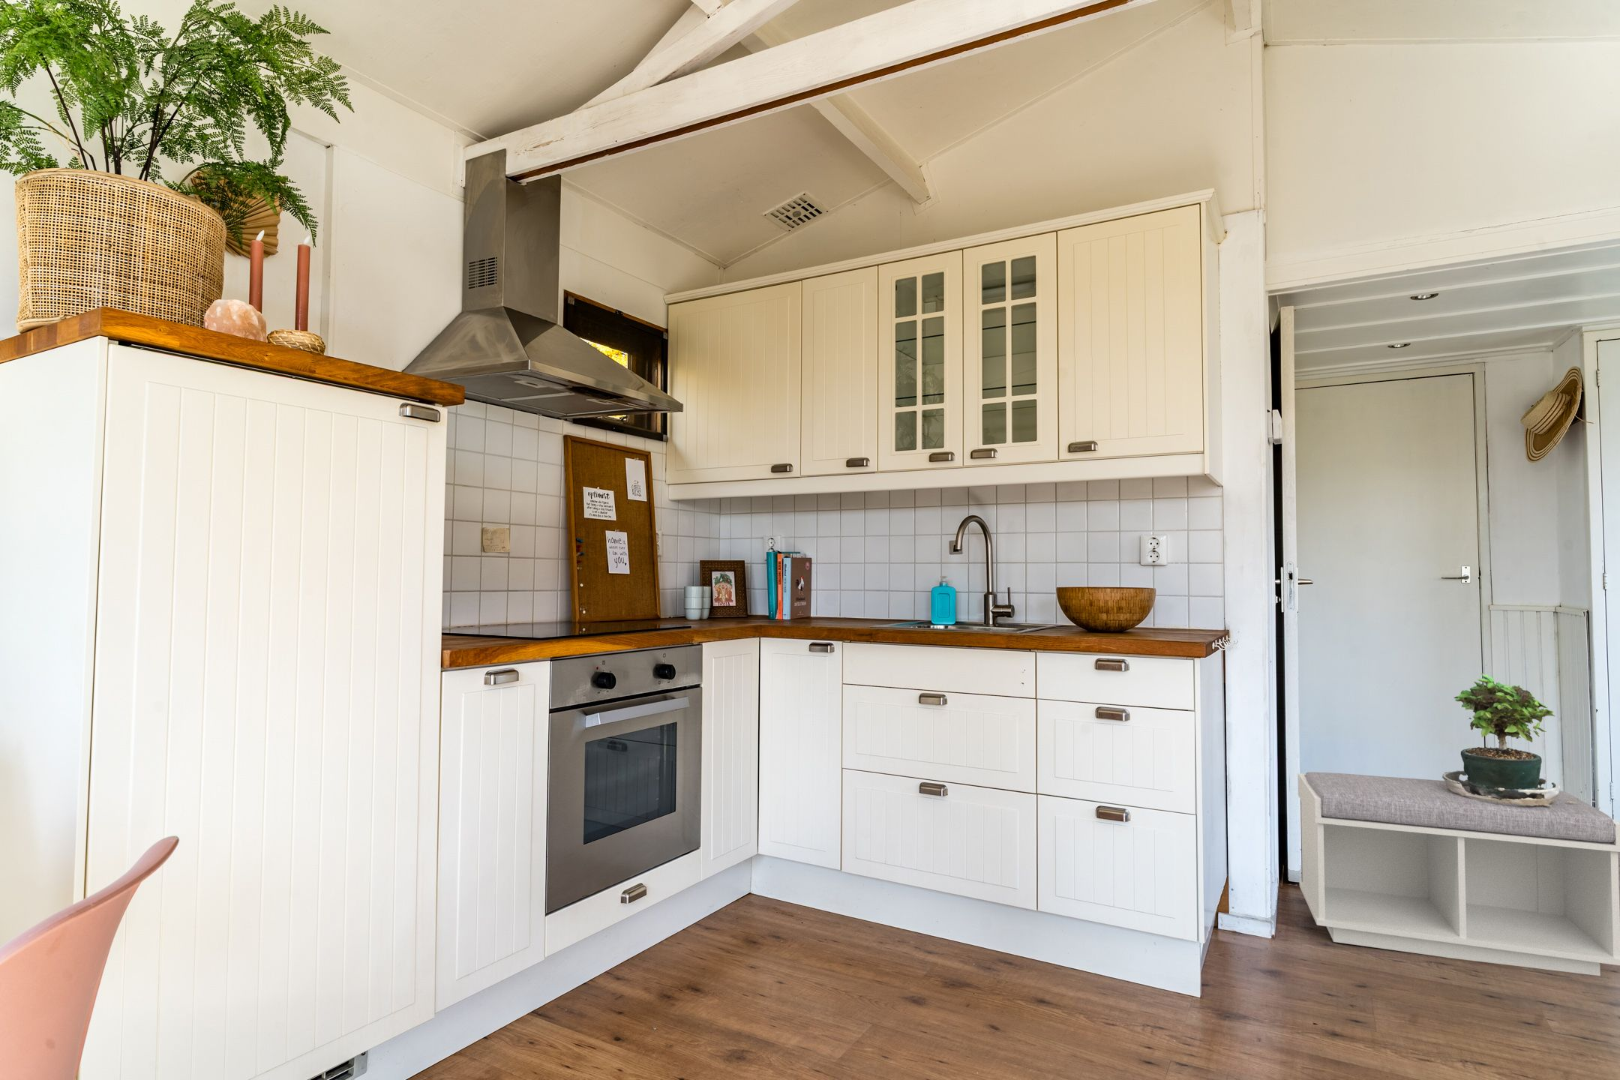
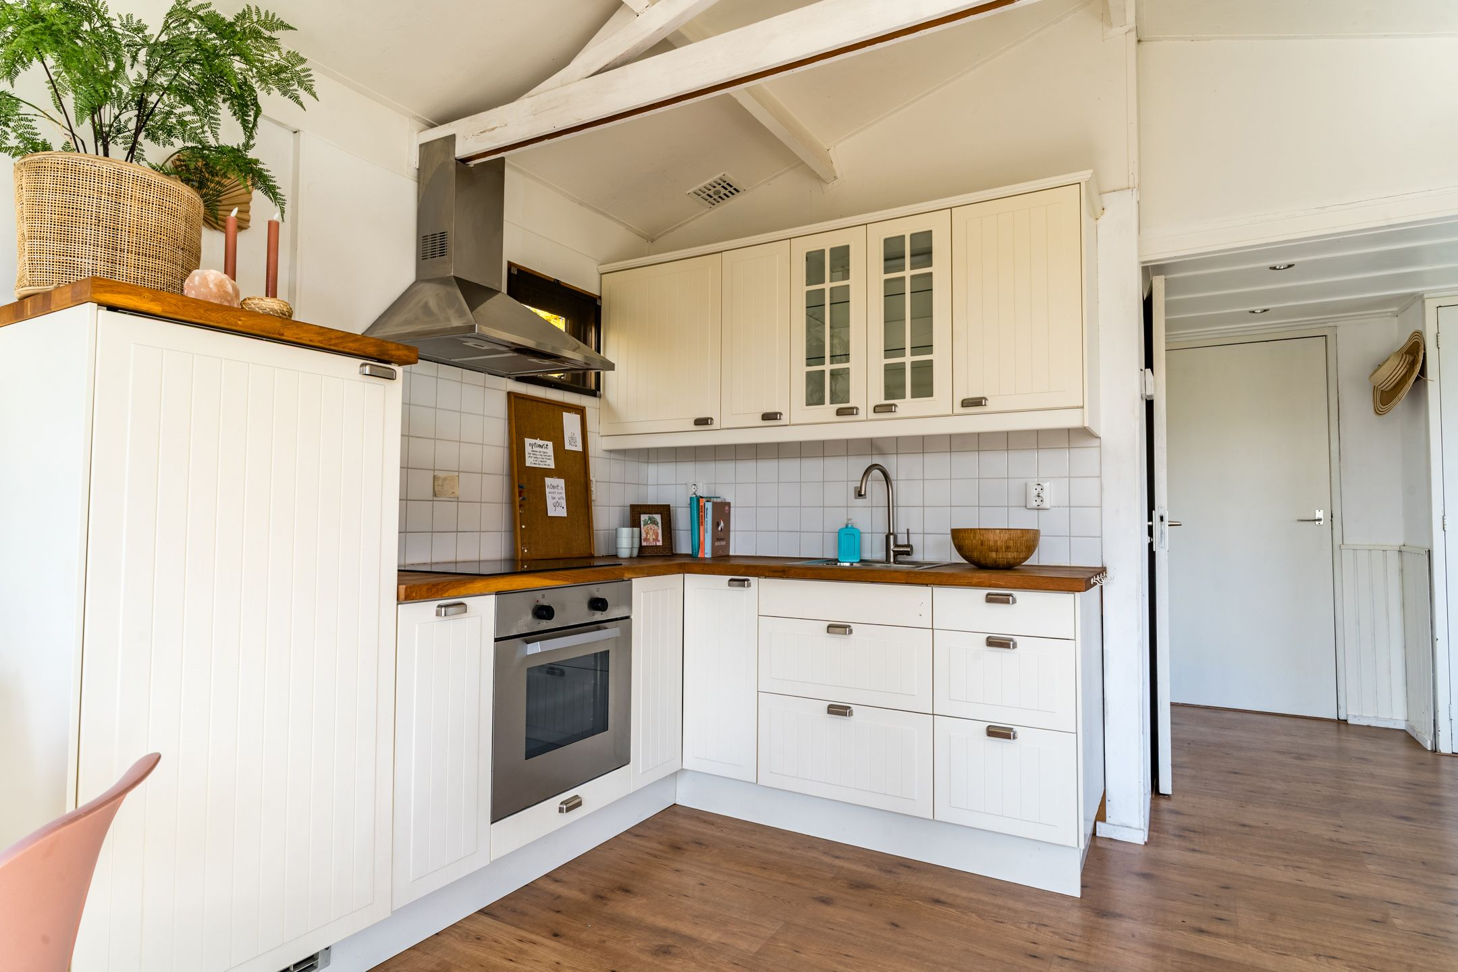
- potted plant [1442,673,1595,806]
- bench [1297,771,1620,976]
